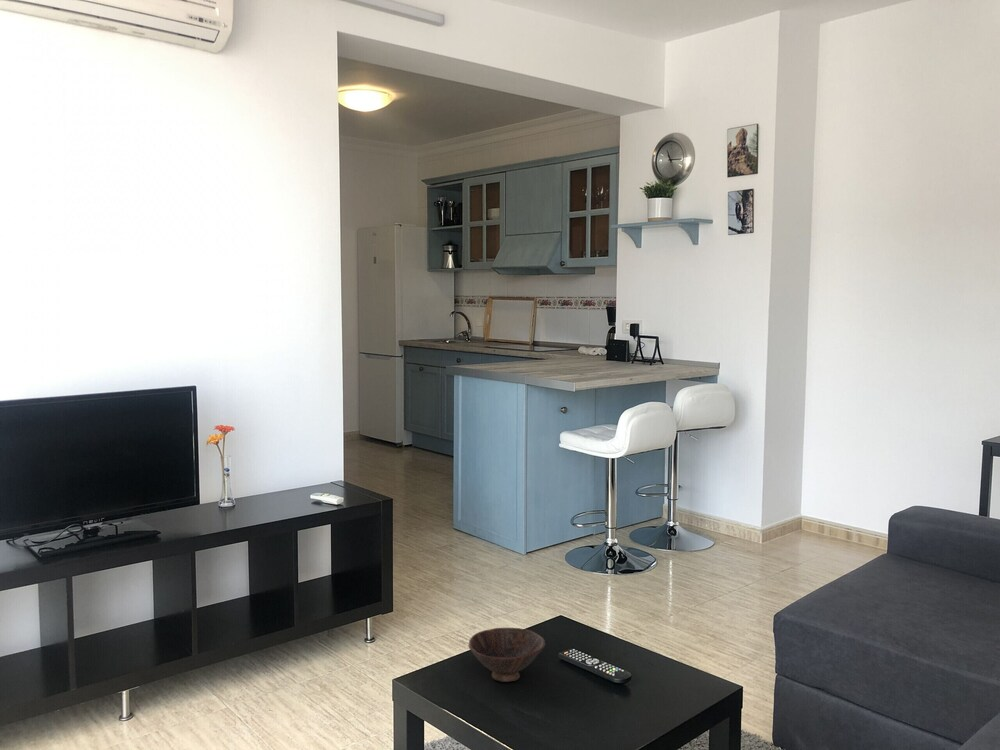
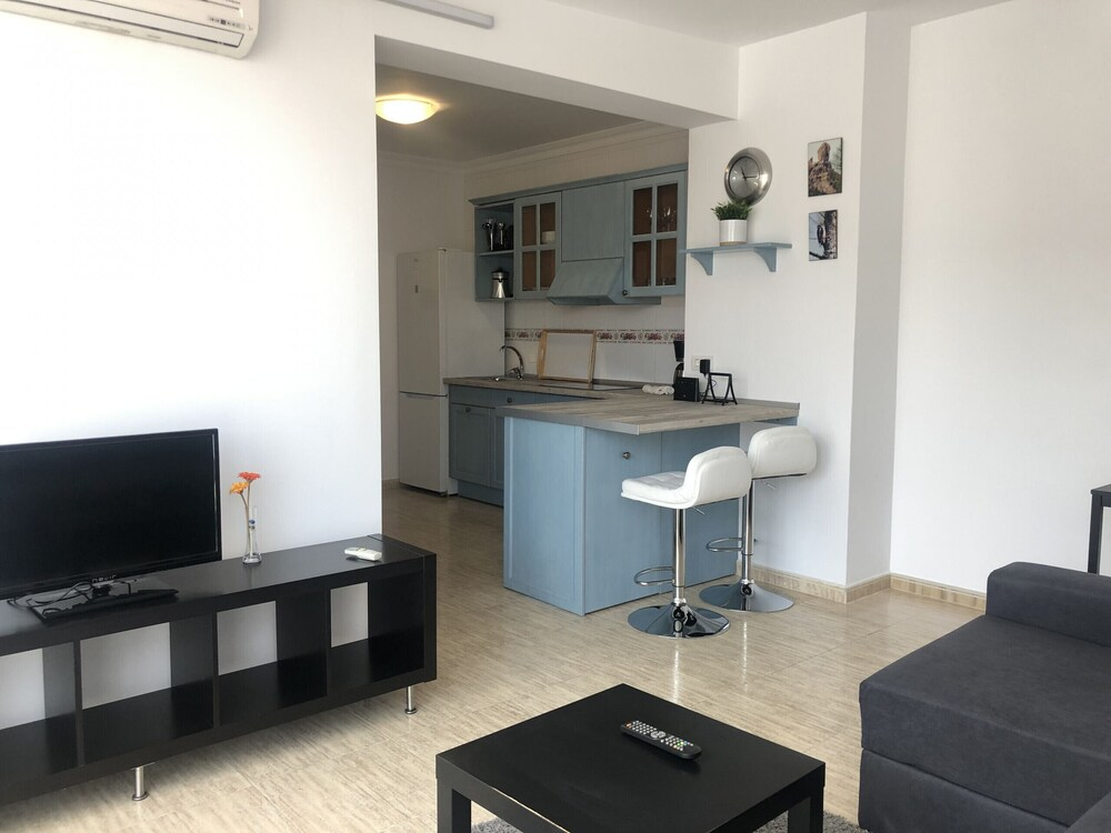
- bowl [468,627,546,683]
